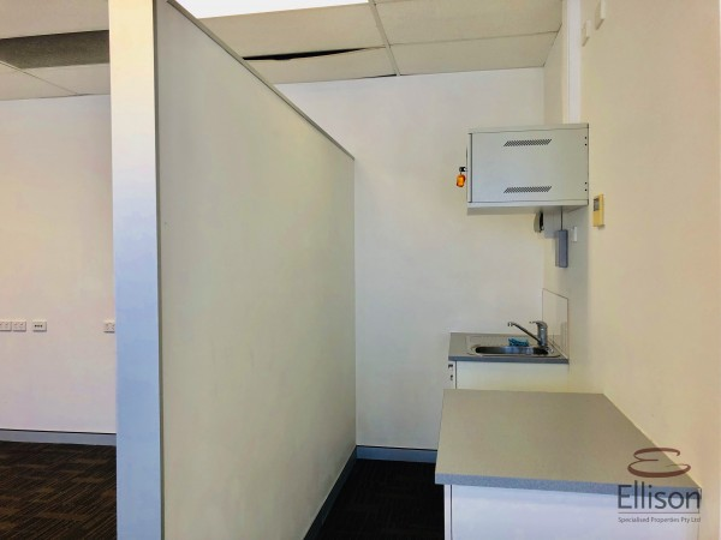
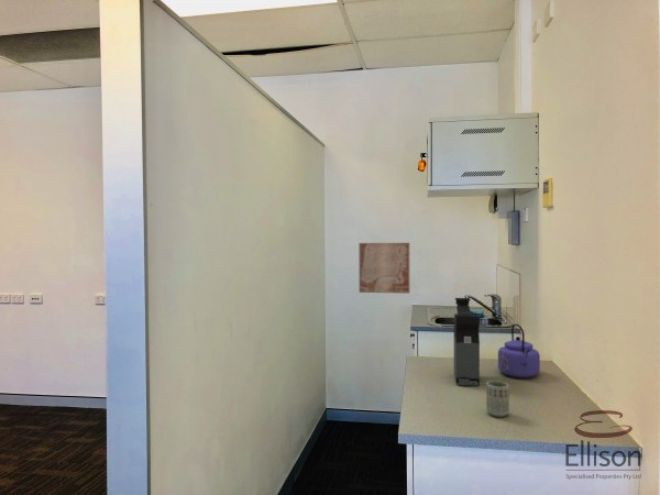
+ wall art [358,242,410,295]
+ coffee maker [453,297,481,387]
+ kettle [497,323,541,380]
+ cup [485,380,510,418]
